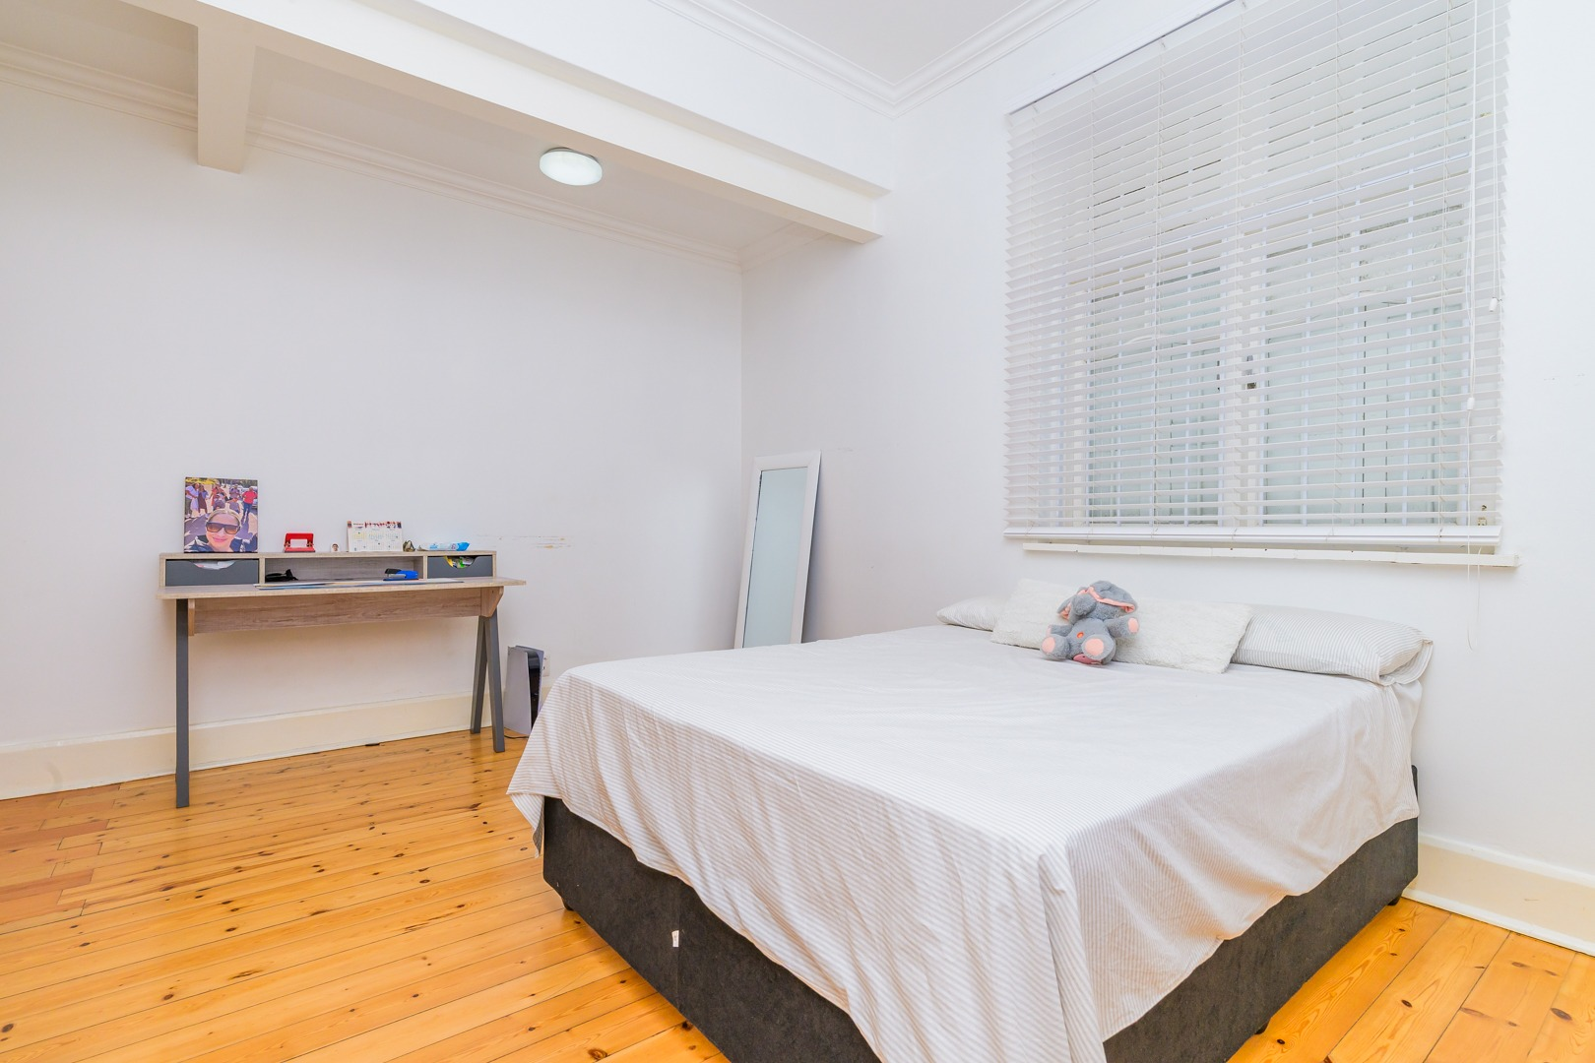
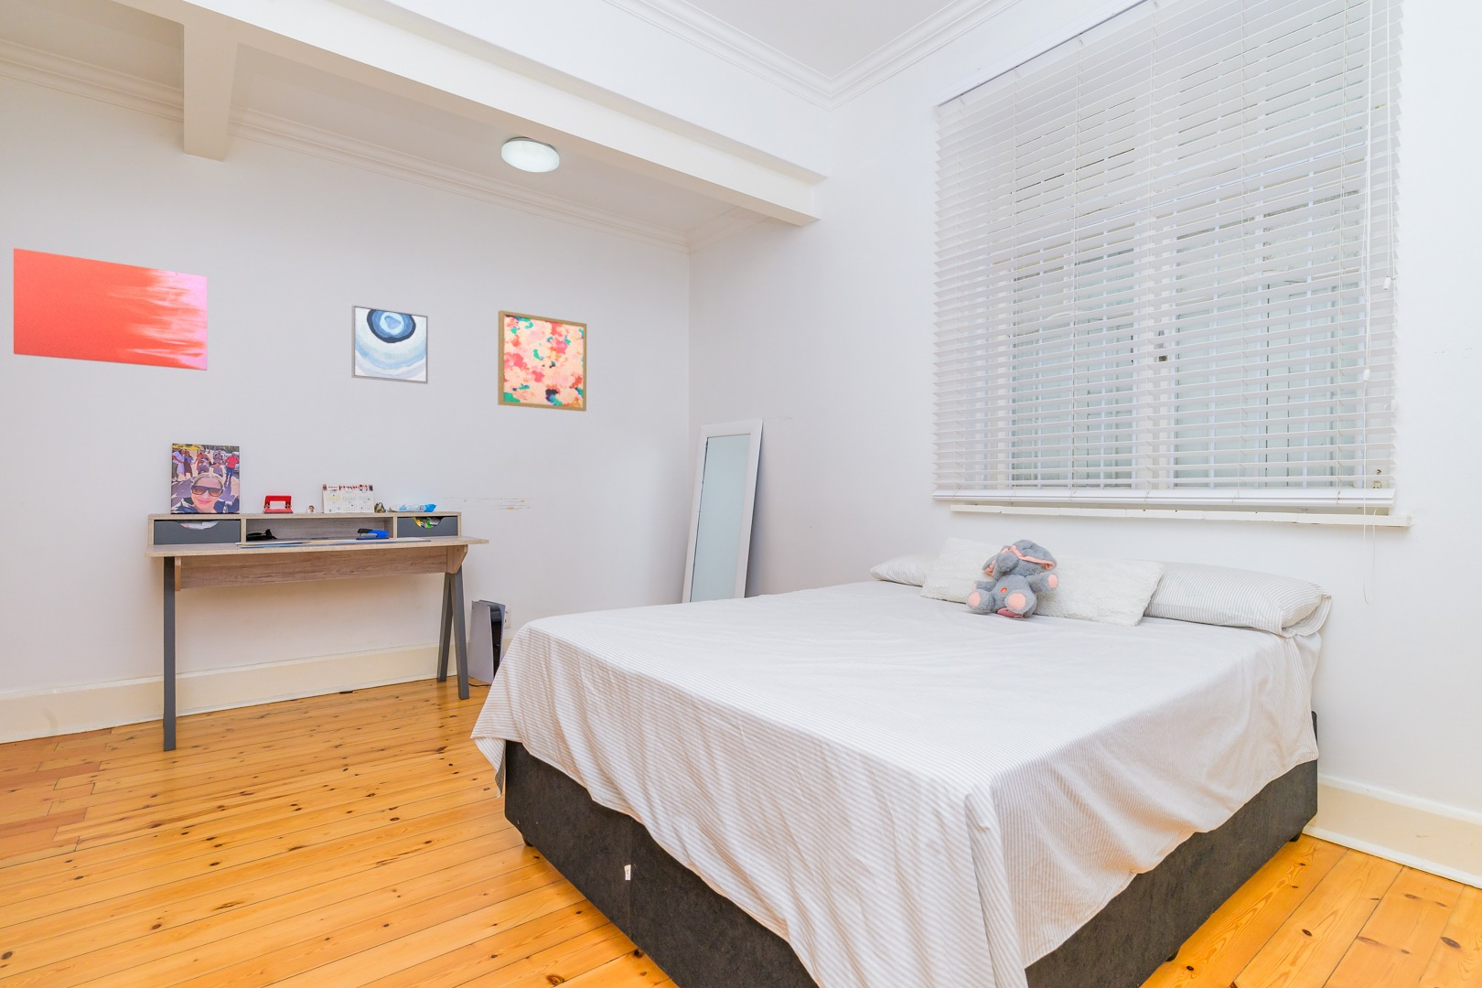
+ wall art [351,303,429,385]
+ wall art [13,247,208,372]
+ wall art [496,309,588,412]
